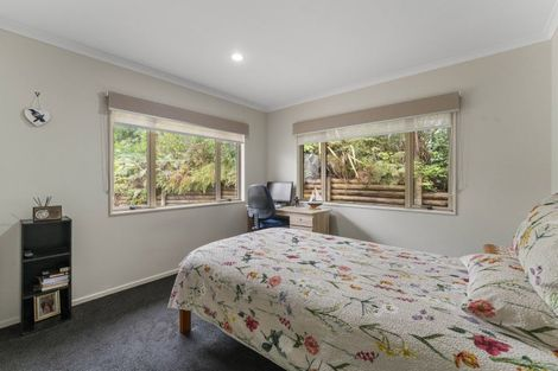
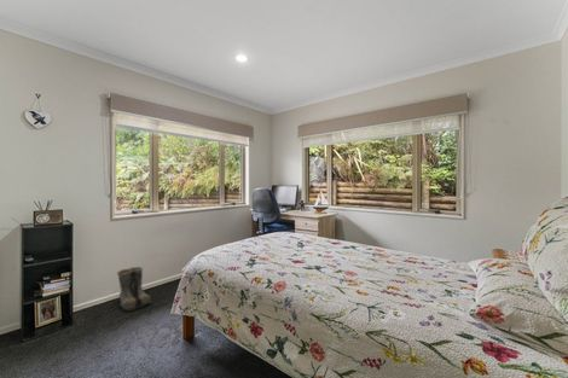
+ boots [116,266,153,313]
